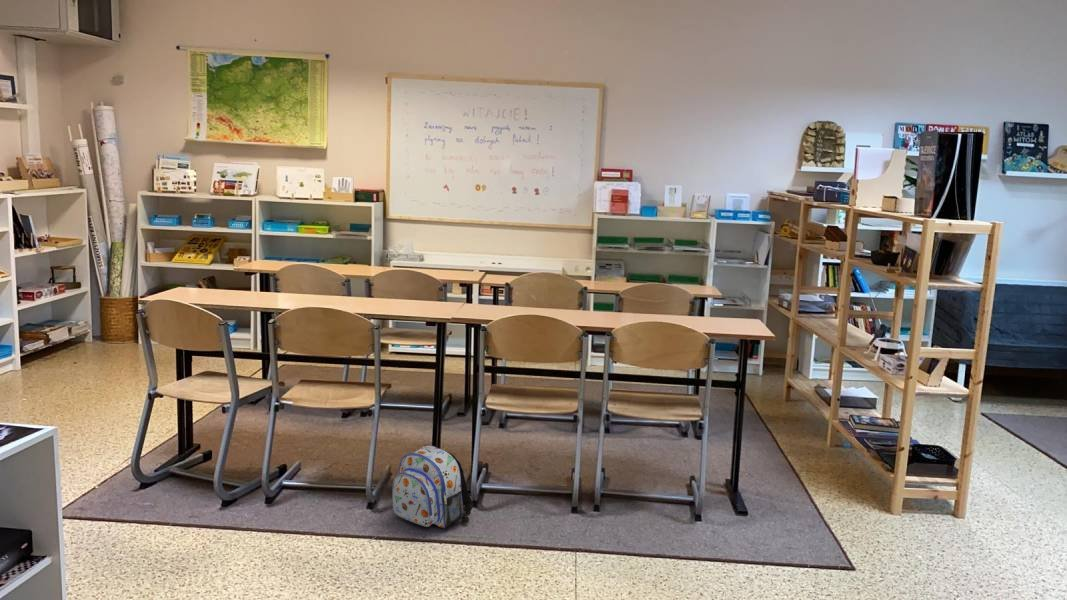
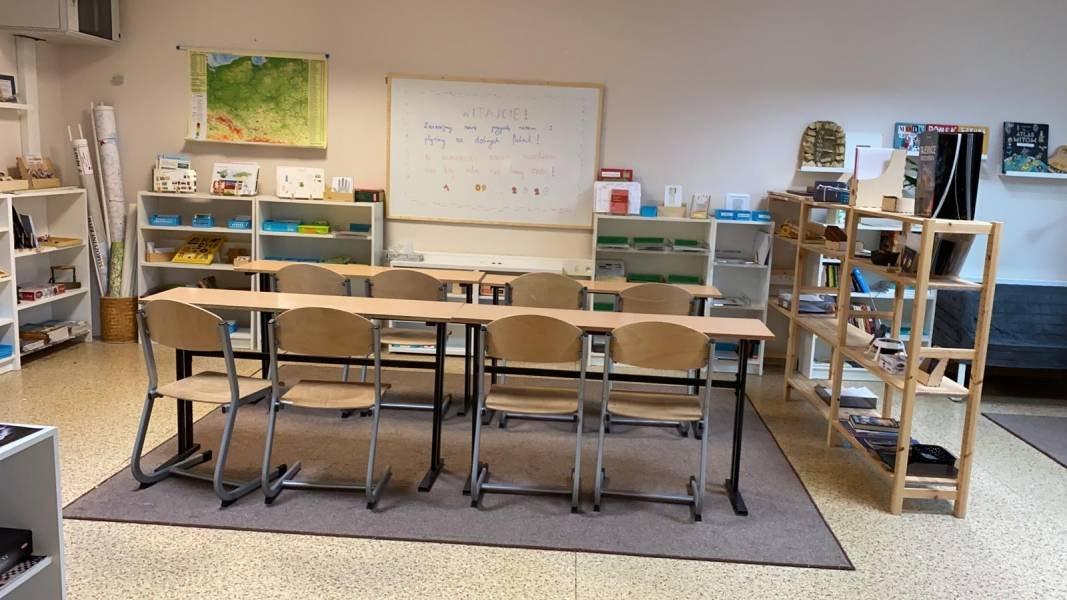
- backpack [391,444,473,529]
